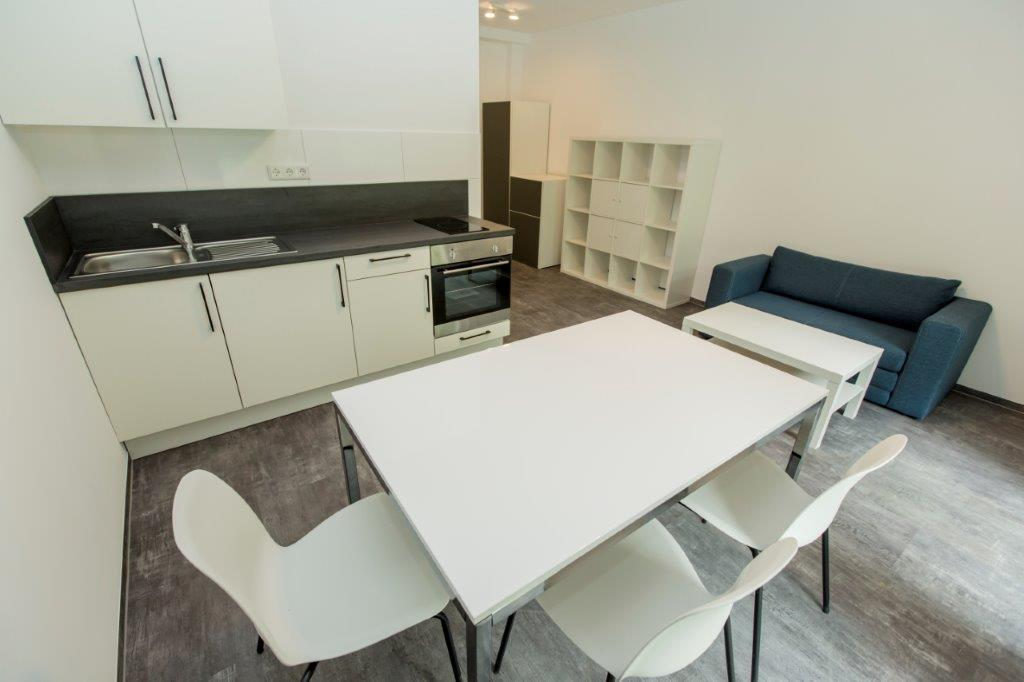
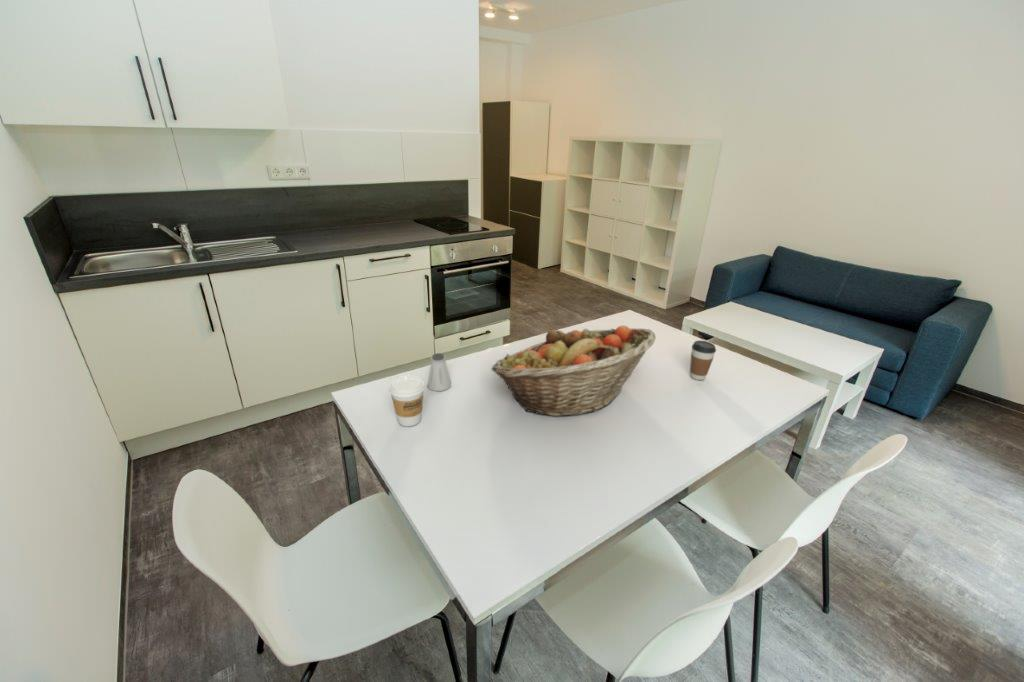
+ fruit basket [490,325,657,417]
+ coffee cup [689,339,717,381]
+ saltshaker [427,352,452,392]
+ coffee cup [389,374,425,427]
